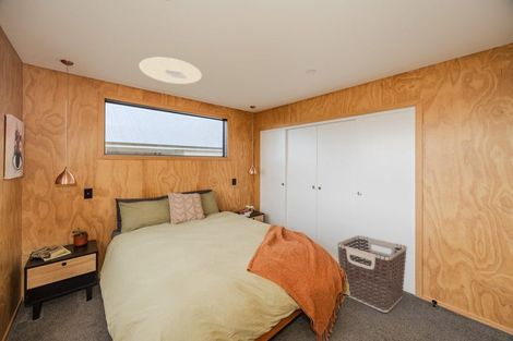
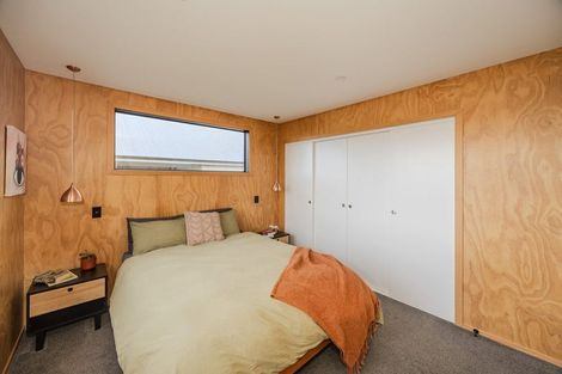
- ceiling light [139,57,203,85]
- clothes hamper [336,234,408,314]
